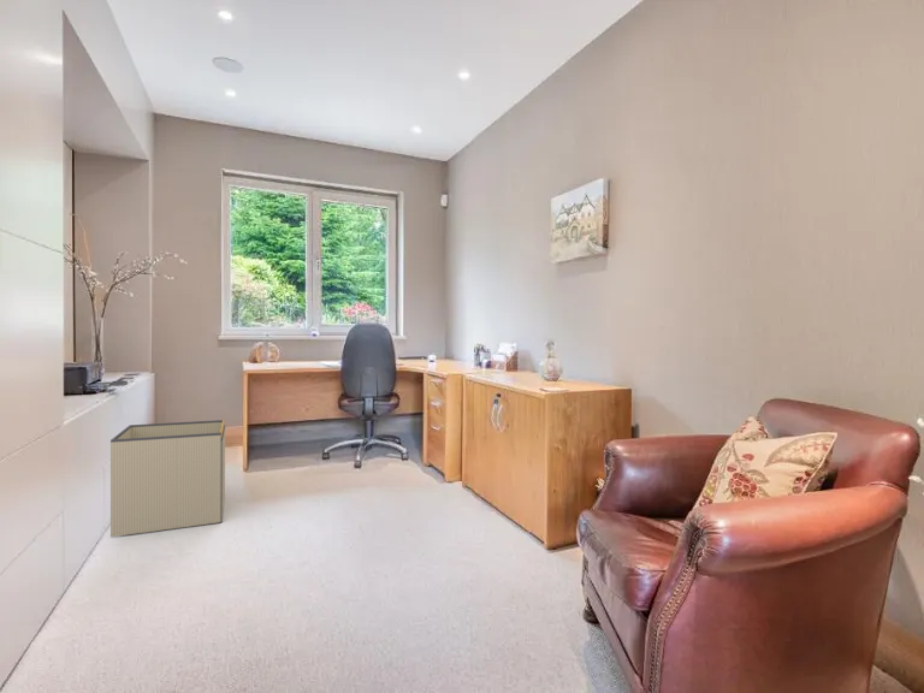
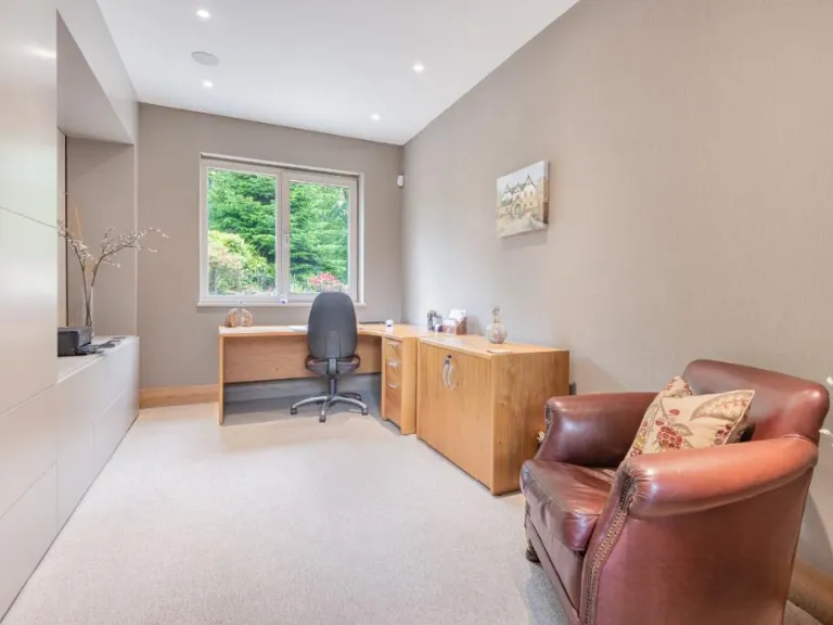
- storage bin [109,419,226,538]
